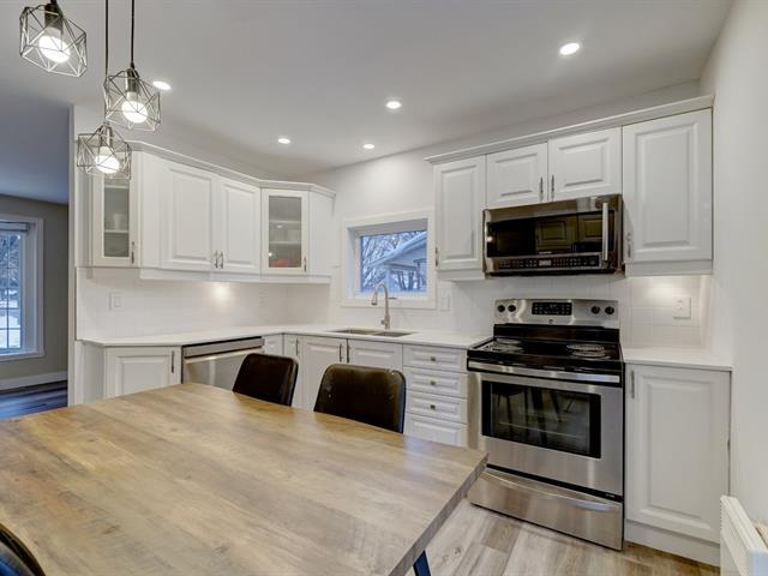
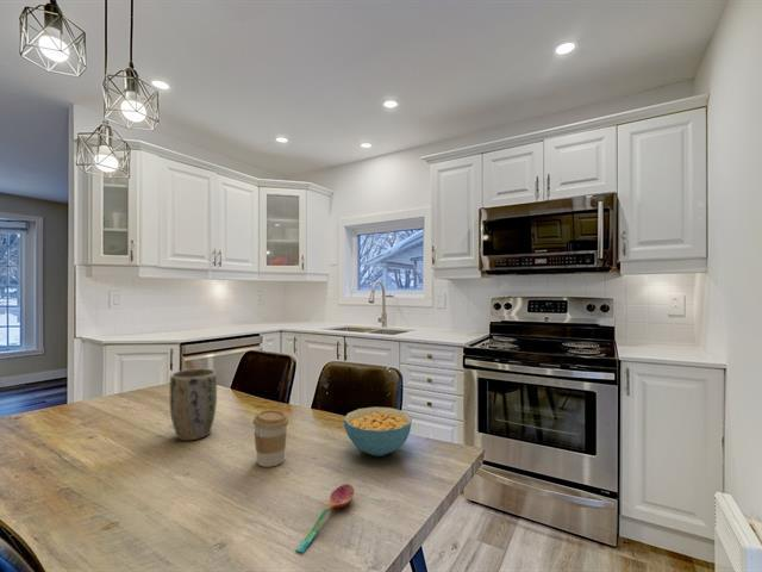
+ coffee cup [252,409,289,468]
+ soupspoon [294,483,355,554]
+ plant pot [169,367,218,442]
+ cereal bowl [343,406,413,458]
